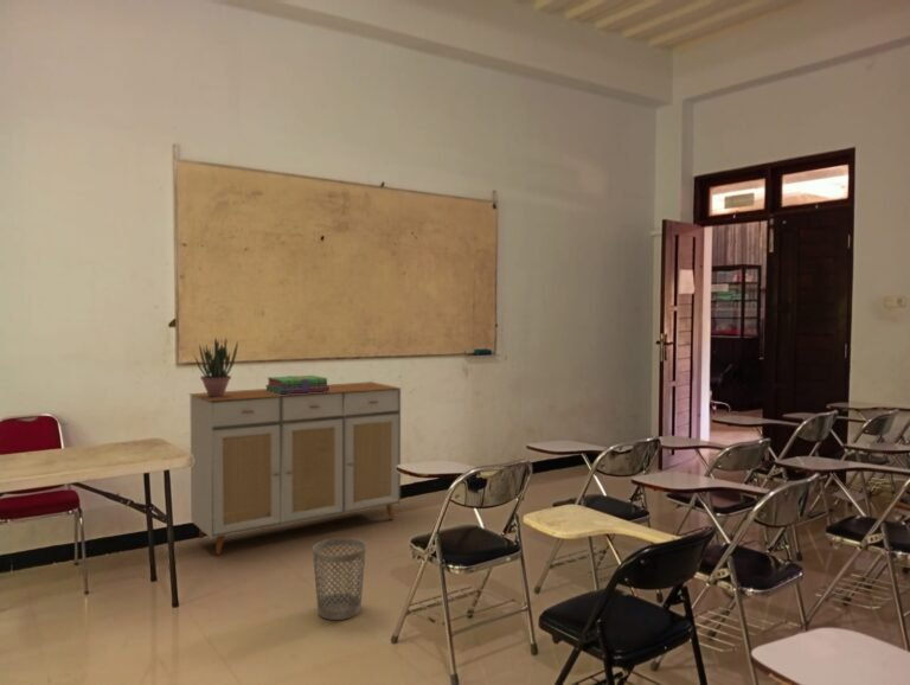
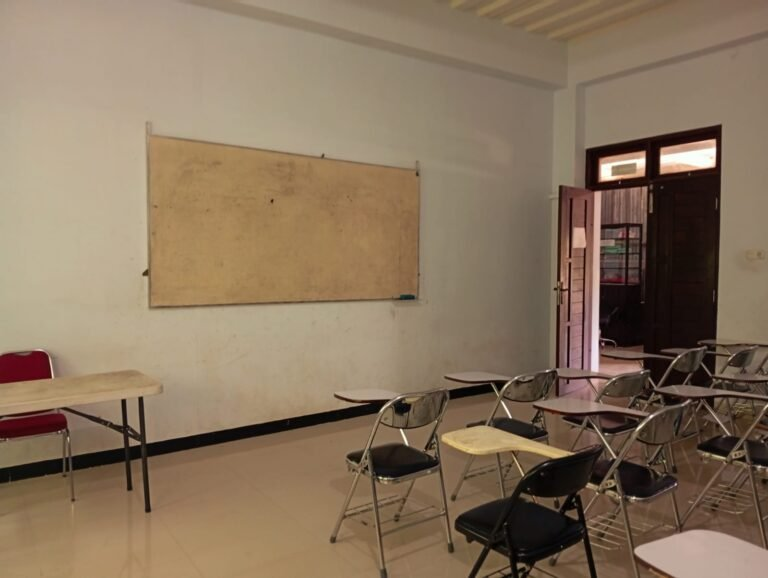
- stack of books [265,374,329,395]
- potted plant [193,337,239,397]
- wastebasket [312,537,367,621]
- sideboard [187,380,403,556]
